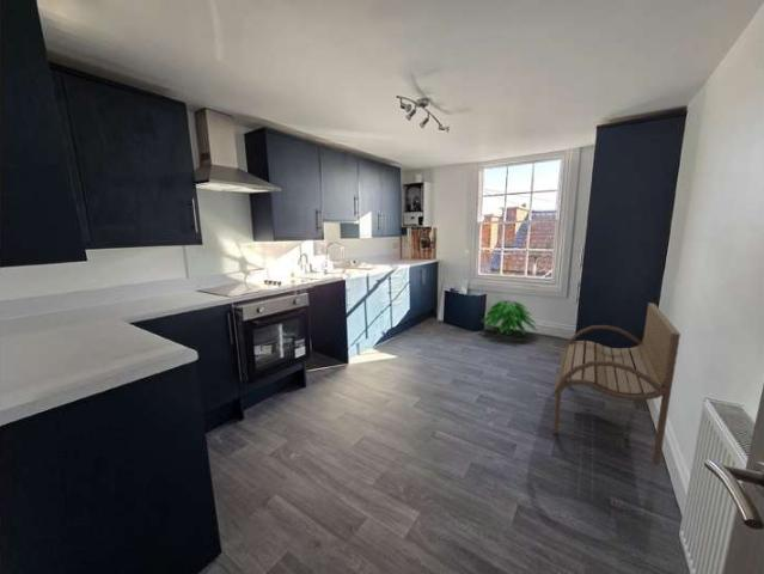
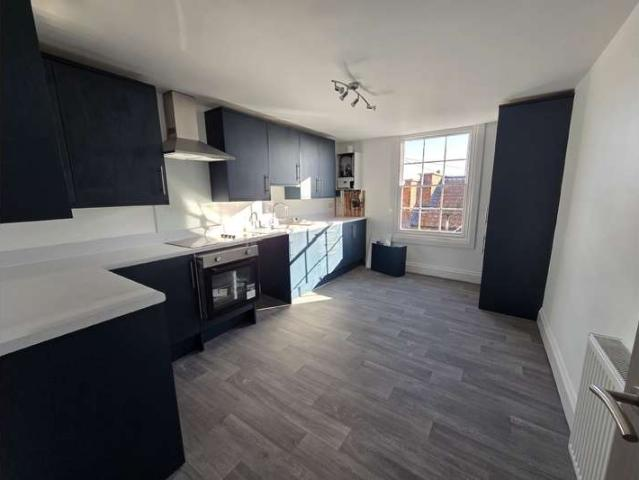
- indoor plant [479,297,538,336]
- bench [551,301,682,465]
